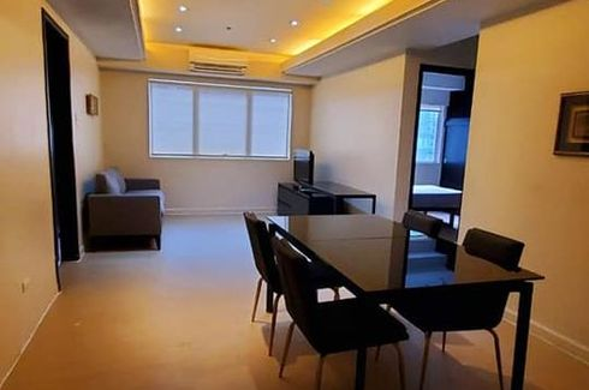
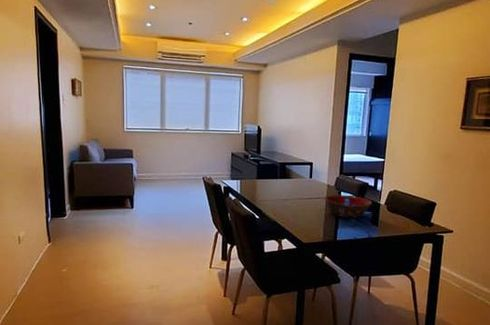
+ decorative bowl [323,194,373,219]
